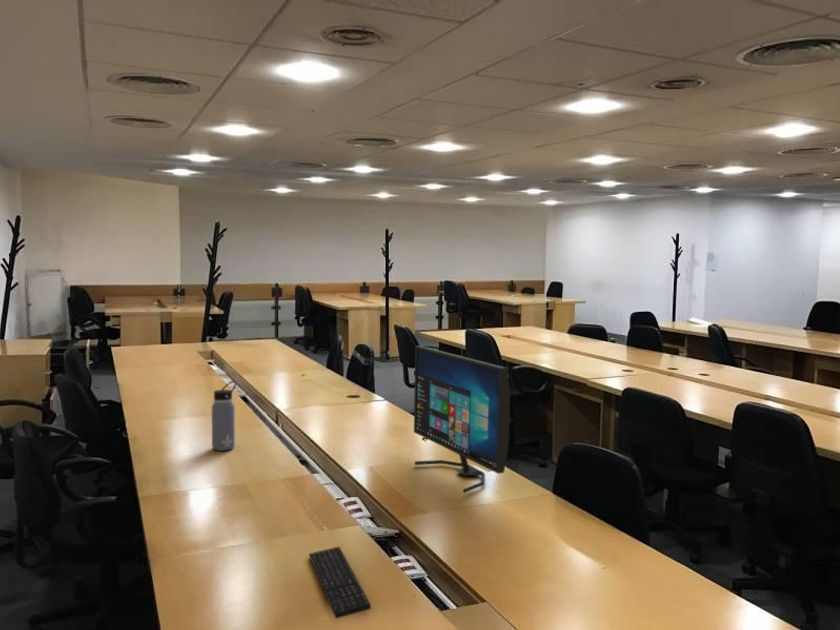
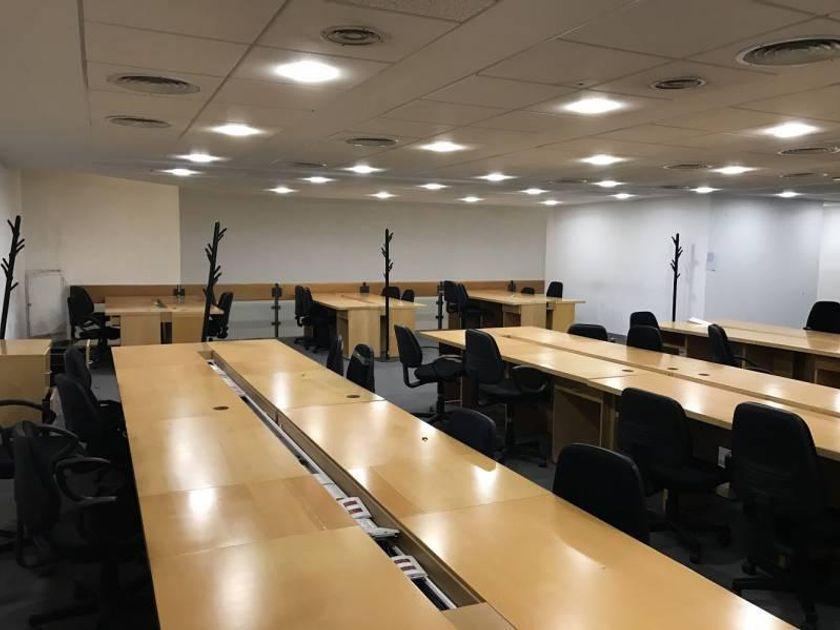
- computer monitor [413,345,511,494]
- water bottle [211,380,237,452]
- keyboard [308,546,372,620]
